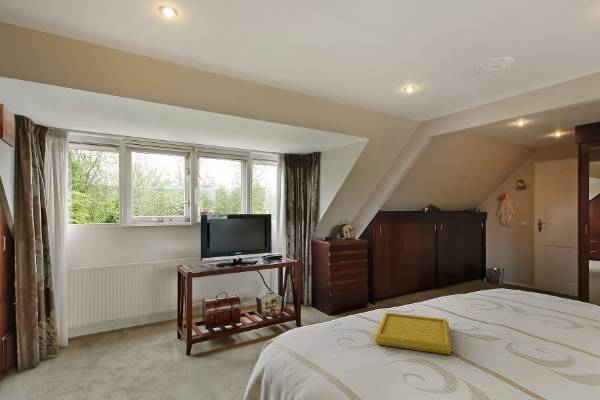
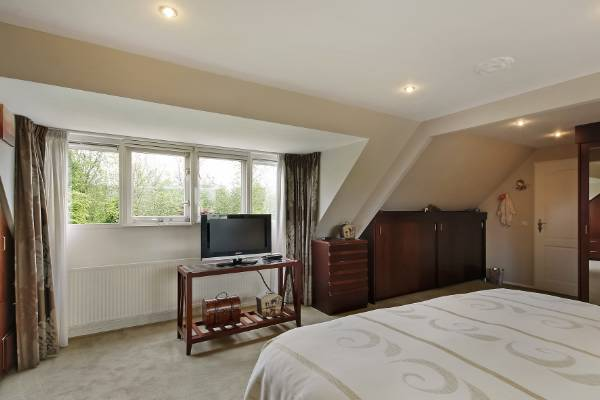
- serving tray [373,312,453,356]
